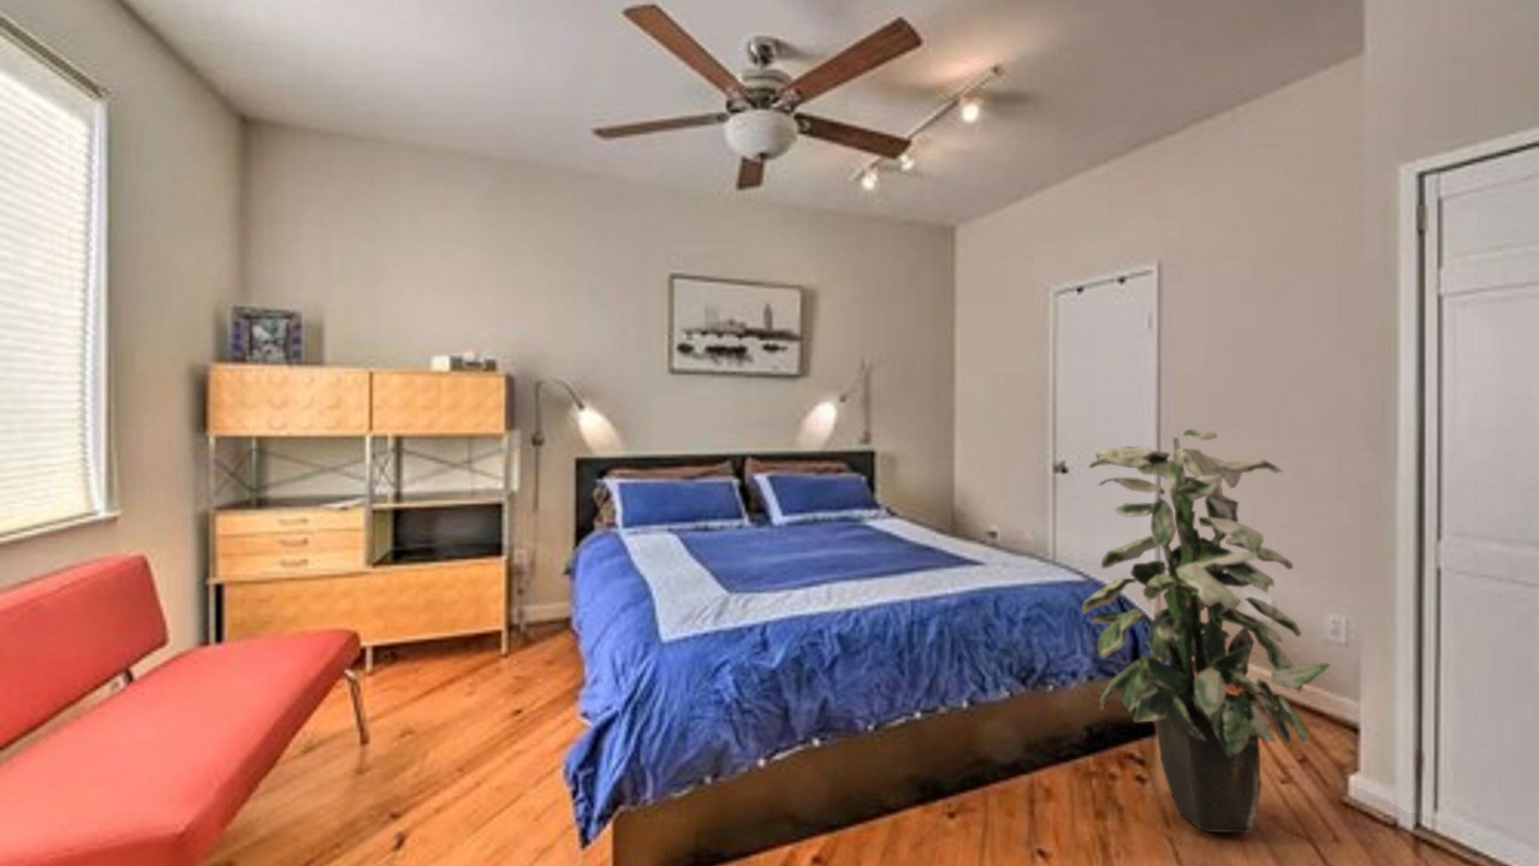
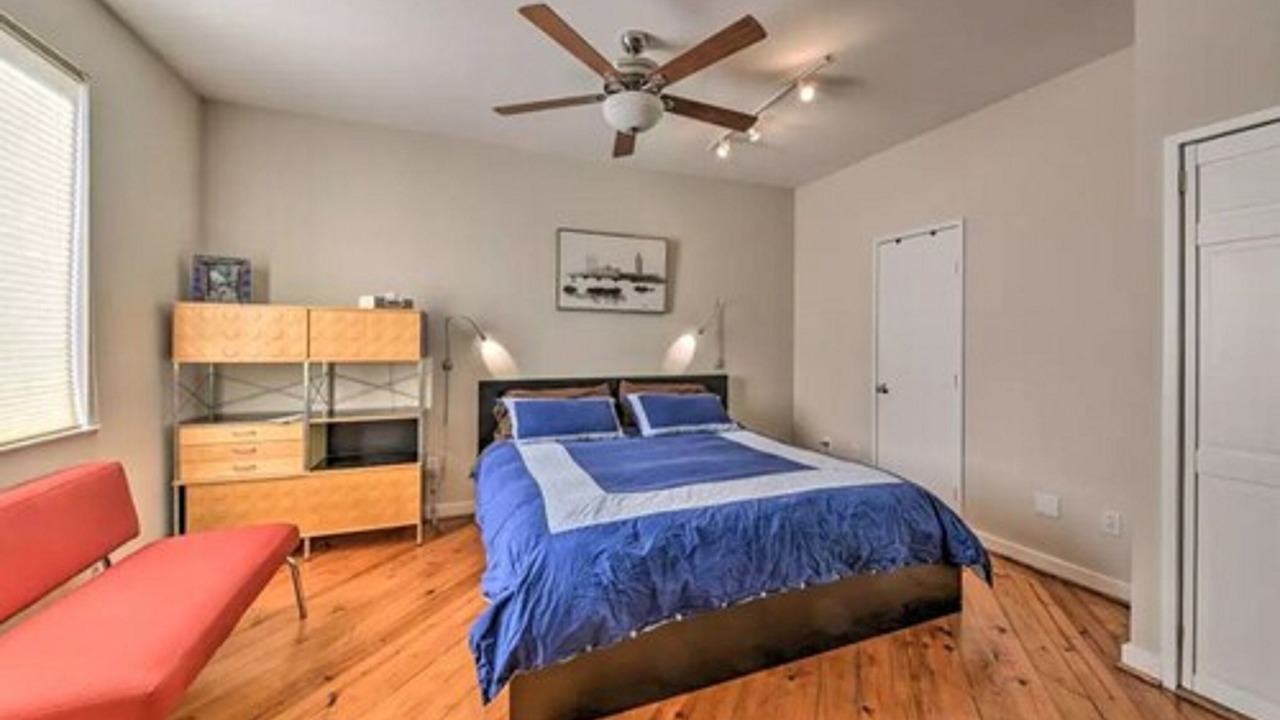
- indoor plant [1081,427,1331,834]
